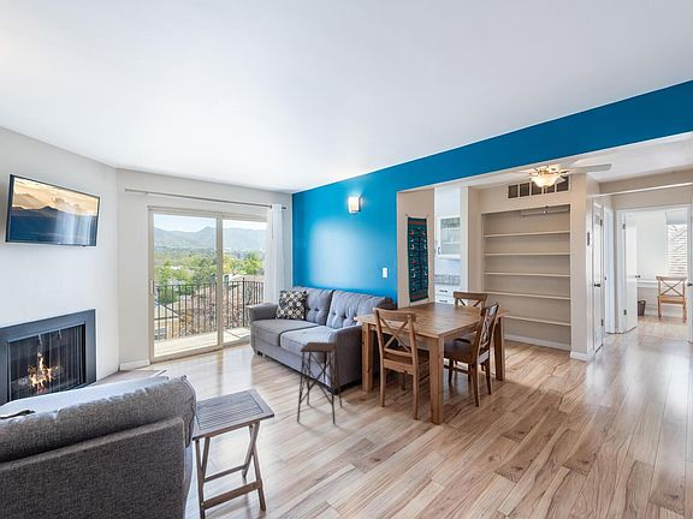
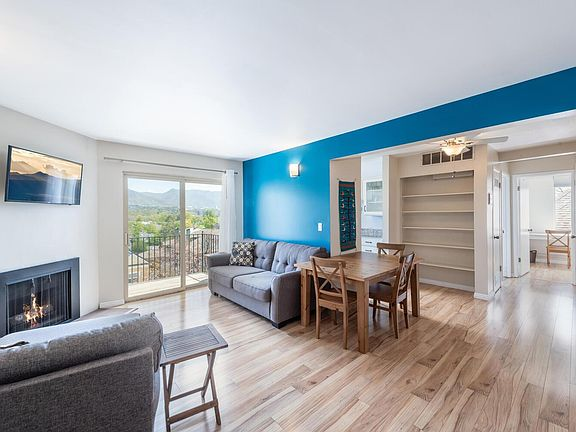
- side table [296,341,343,425]
